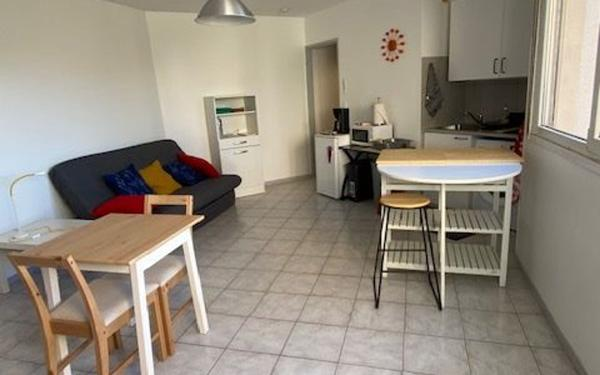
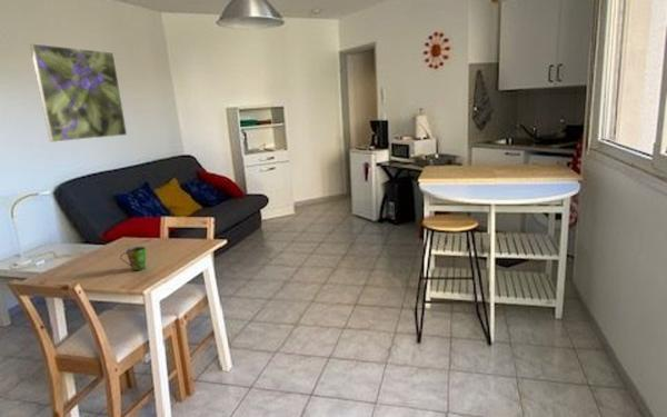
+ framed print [29,42,128,143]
+ cup [119,246,147,271]
